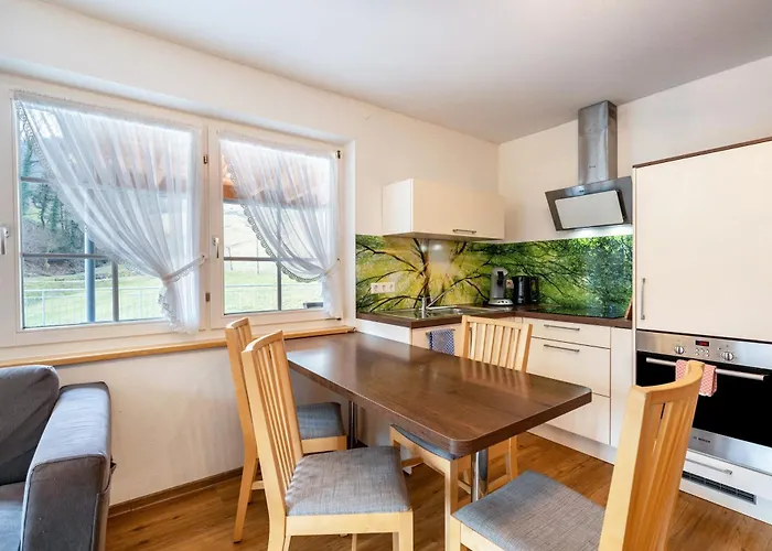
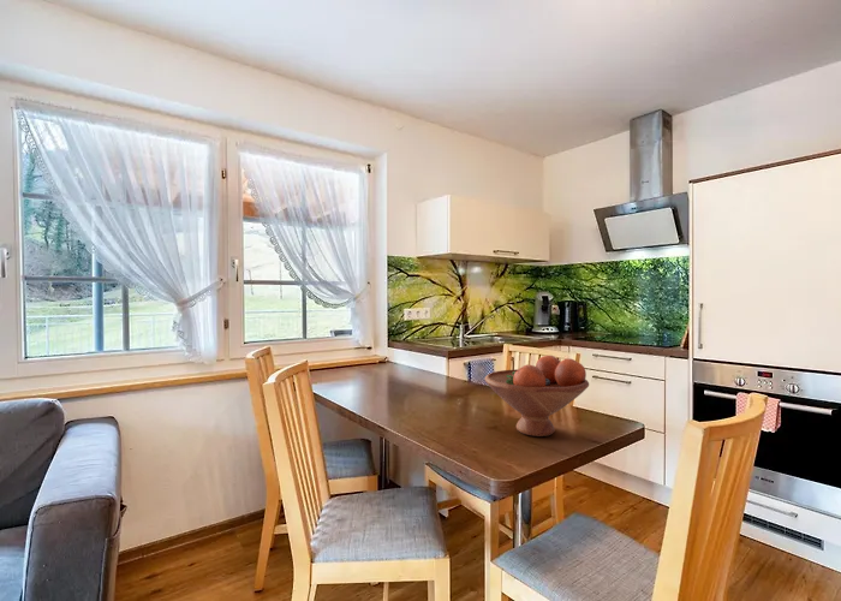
+ fruit bowl [483,355,590,438]
